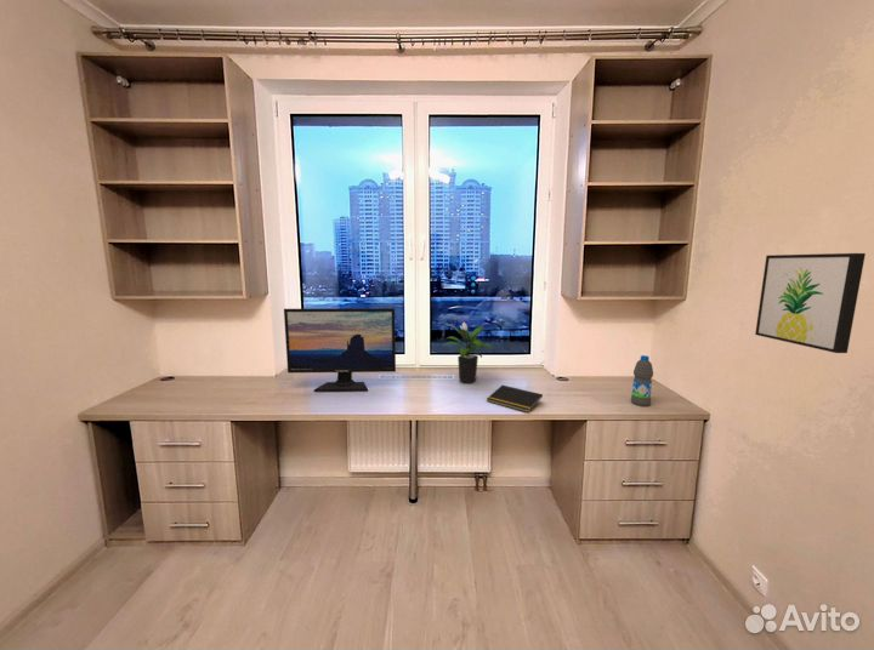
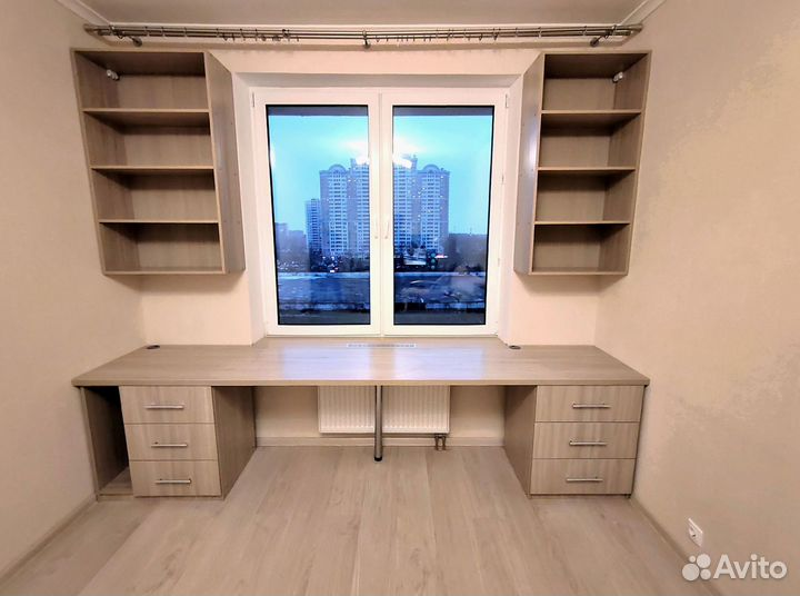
- wall art [754,252,867,354]
- potted plant [441,321,495,384]
- notepad [486,384,544,414]
- water bottle [630,354,654,407]
- computer monitor [283,307,397,393]
